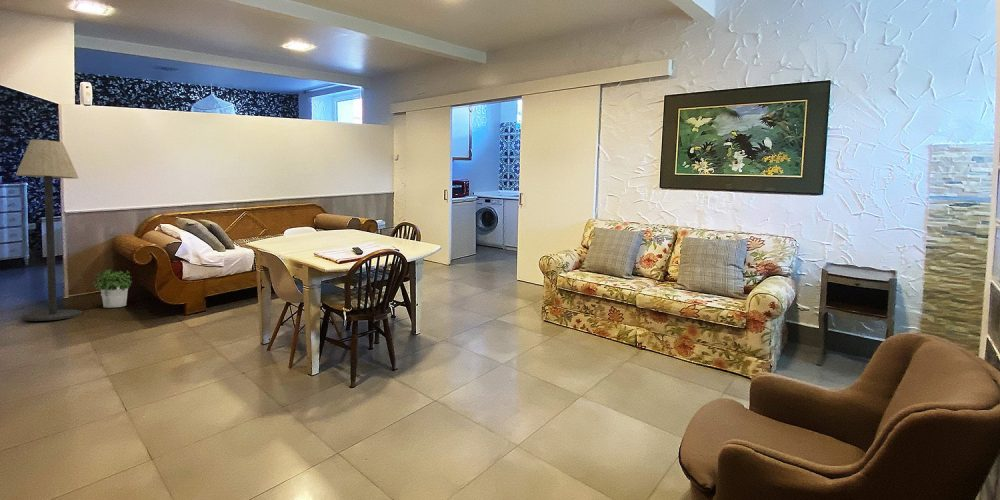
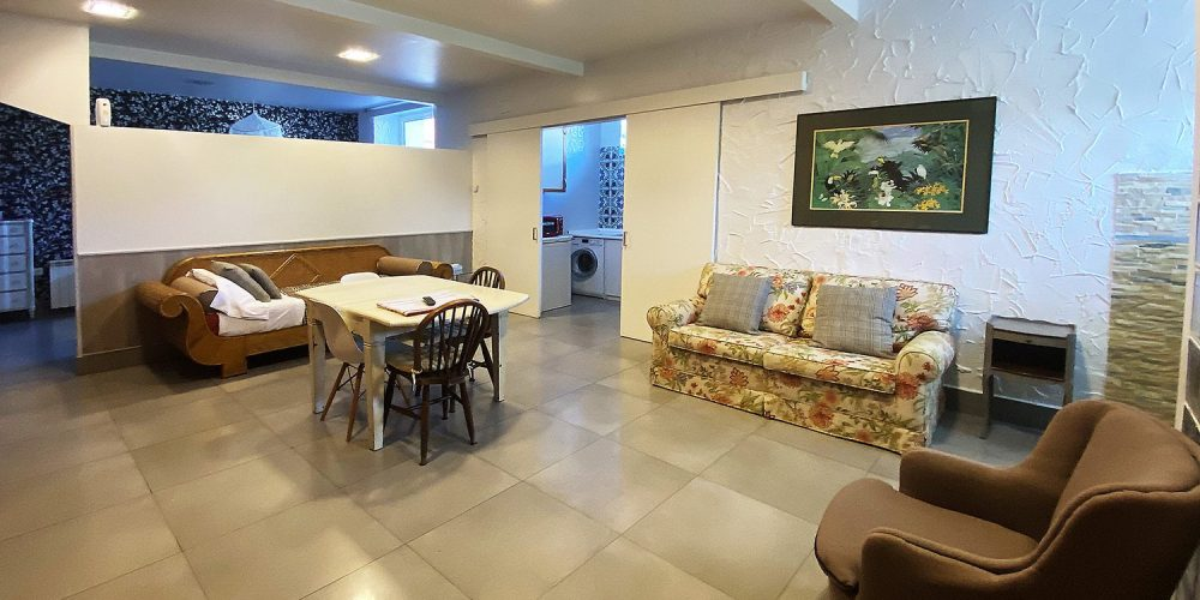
- floor lamp [15,139,83,322]
- potted plant [91,268,133,309]
